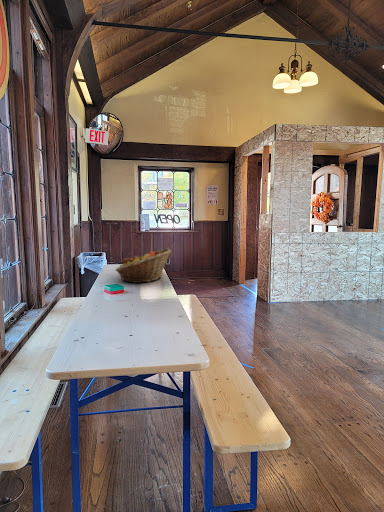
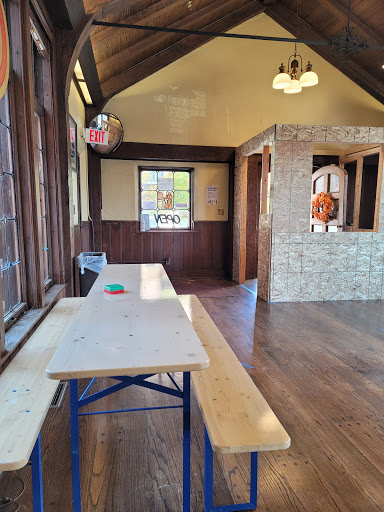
- fruit basket [114,248,172,284]
